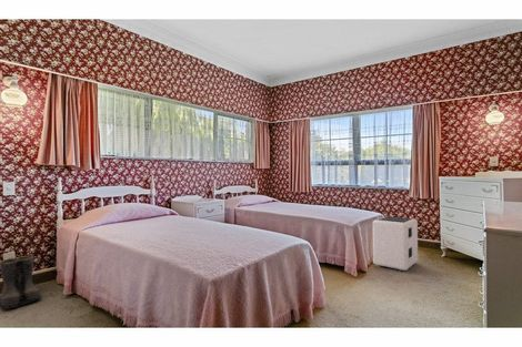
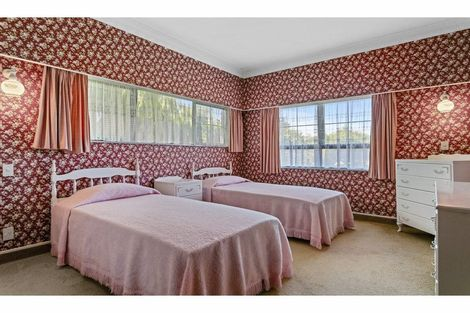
- air purifier [372,215,419,272]
- boots [0,255,44,310]
